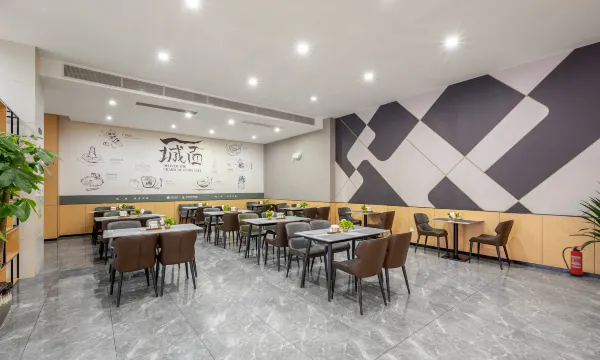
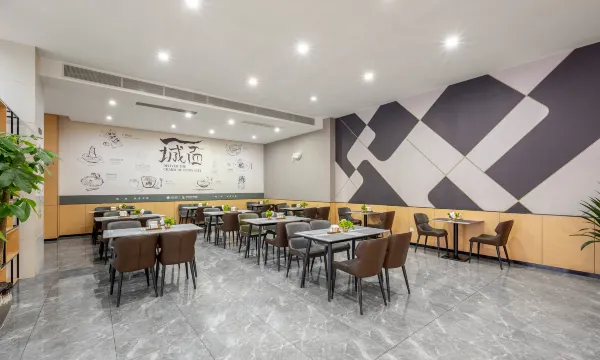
- fire extinguisher [561,245,586,278]
